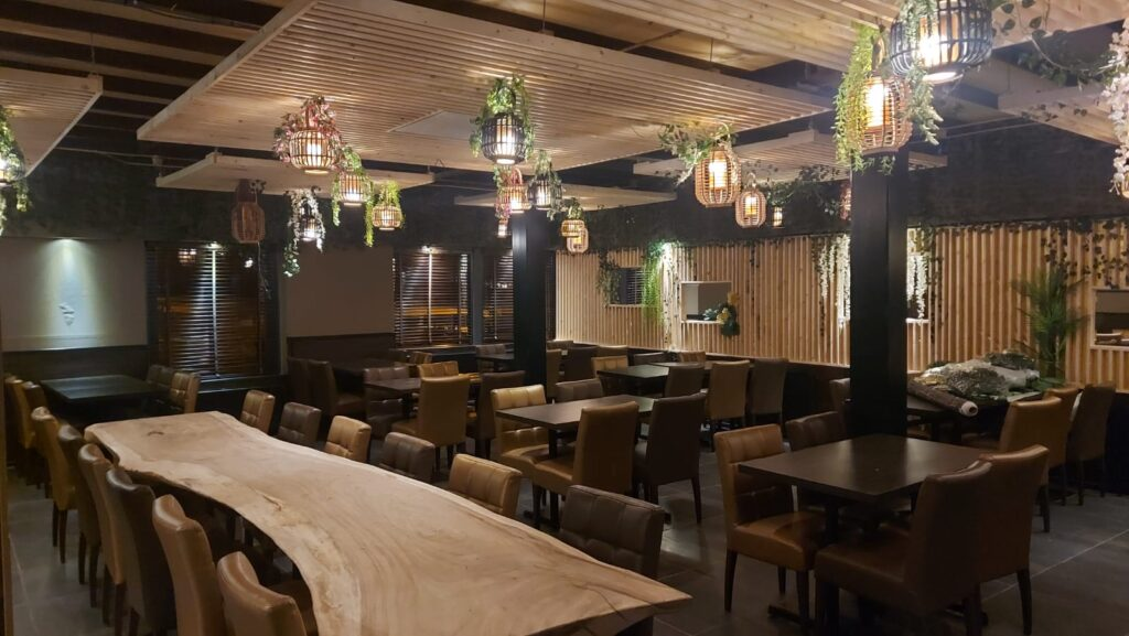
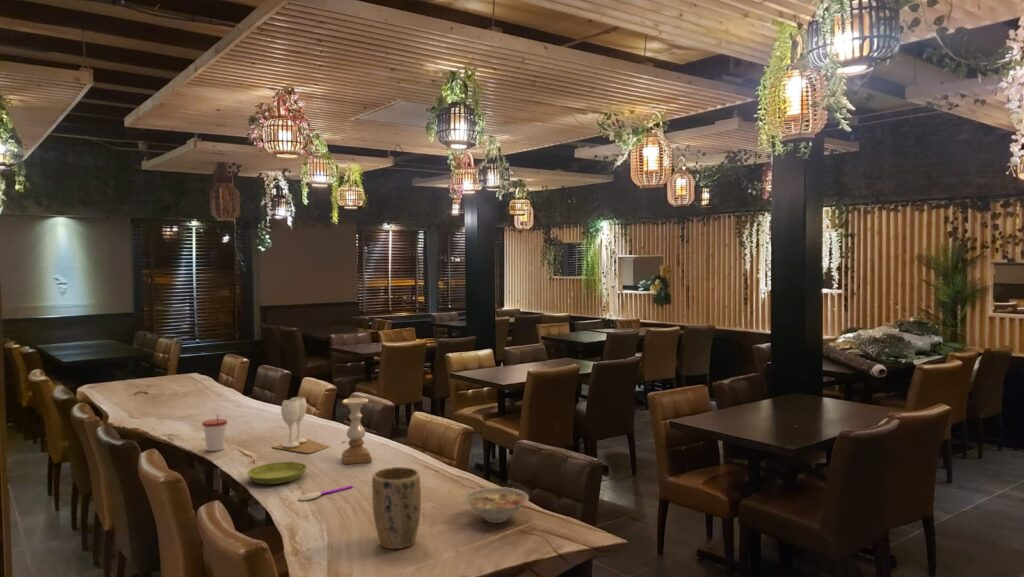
+ plant pot [371,466,422,550]
+ saucer [246,461,308,485]
+ candle holder [341,397,373,465]
+ cup [201,413,228,452]
+ wineglass [271,396,347,454]
+ spoon [298,484,354,502]
+ soup bowl [463,486,530,524]
